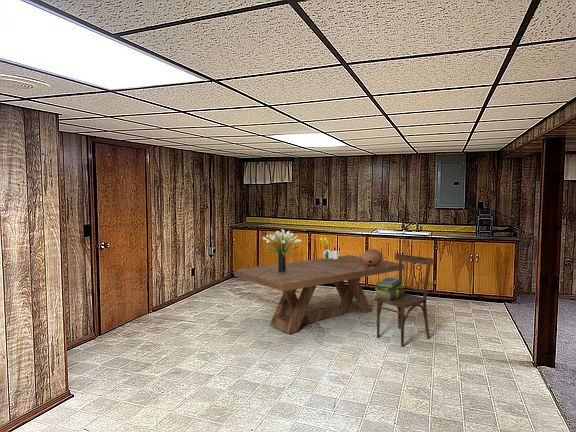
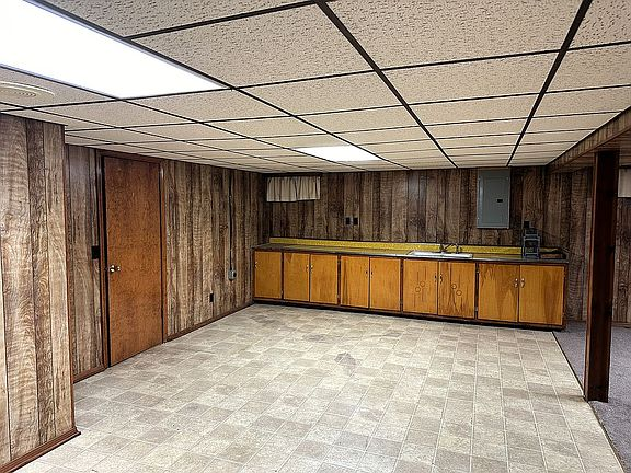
- dining chair [374,252,434,347]
- potted plant [262,228,302,272]
- stack of books [374,276,405,301]
- dining table [233,254,405,335]
- ceramic pot [358,248,384,266]
- bouquet [319,236,339,260]
